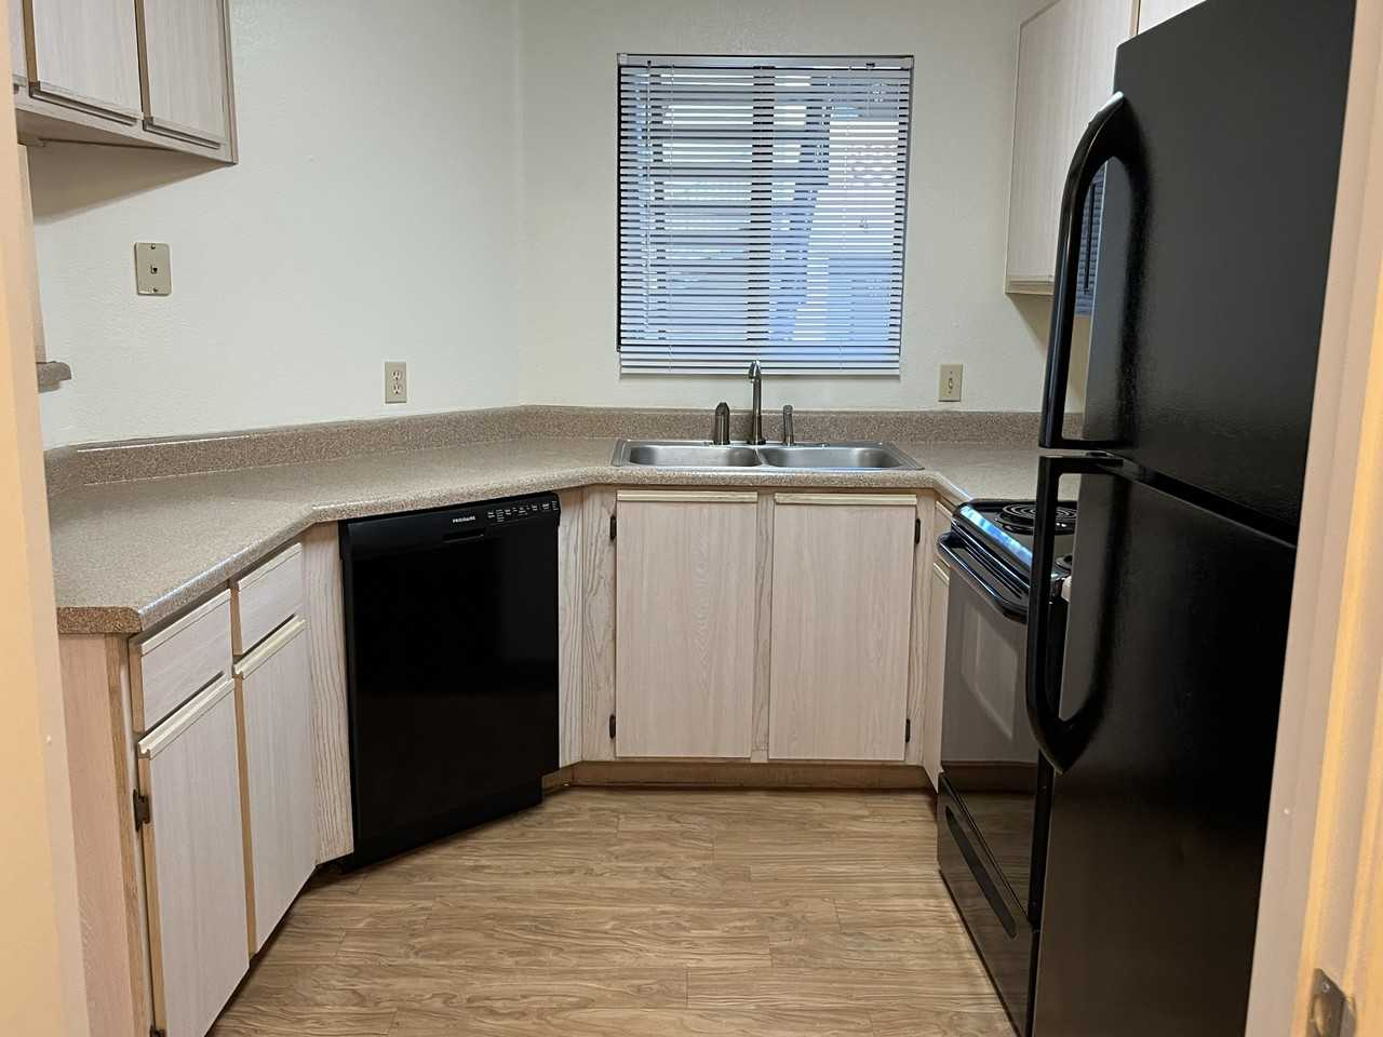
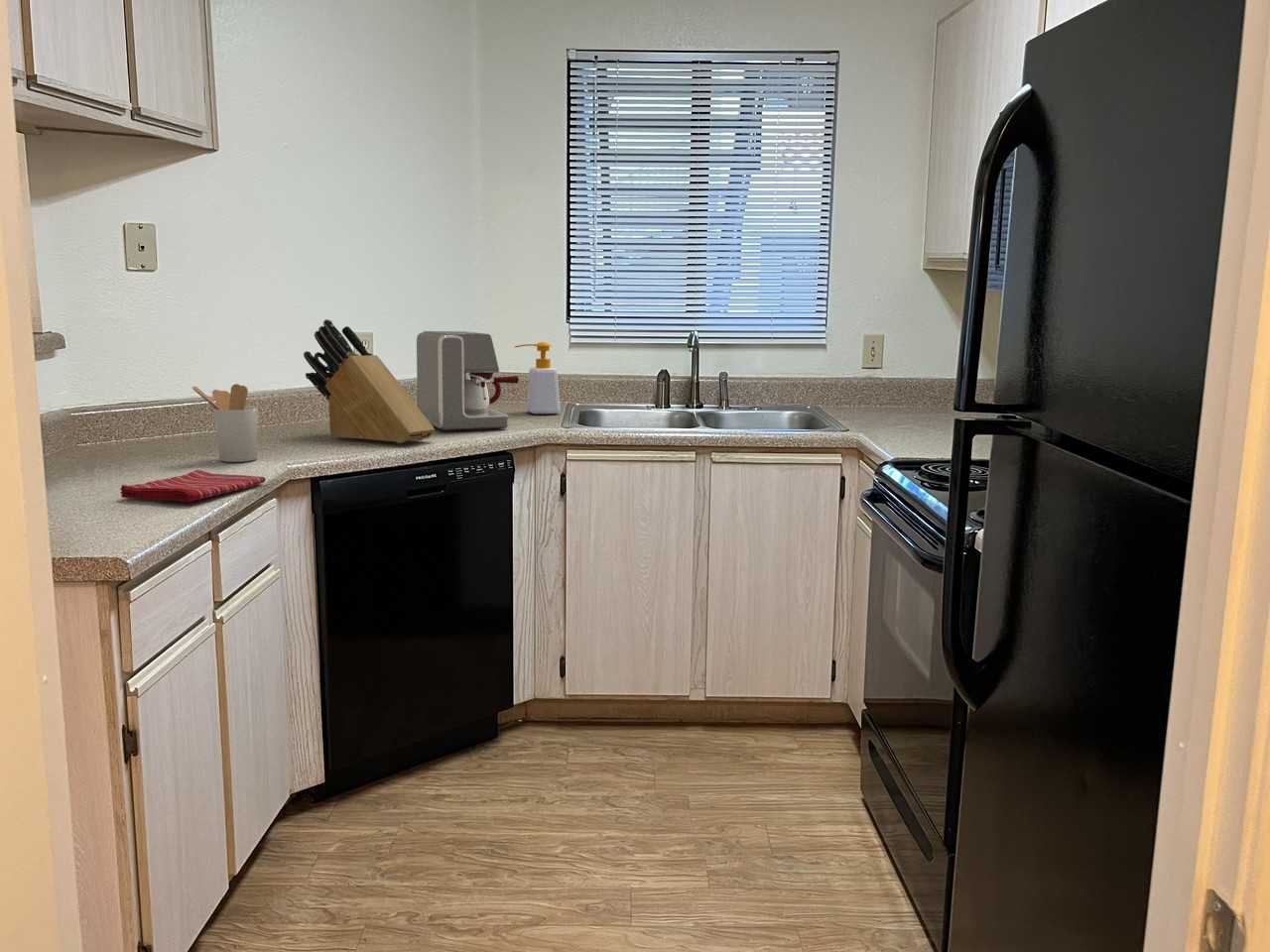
+ knife block [303,318,436,444]
+ soap bottle [514,341,562,415]
+ coffee maker [416,330,520,431]
+ utensil holder [191,383,259,463]
+ dish towel [119,469,267,503]
